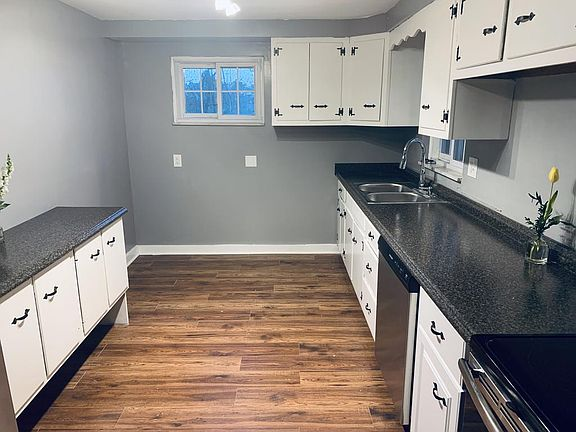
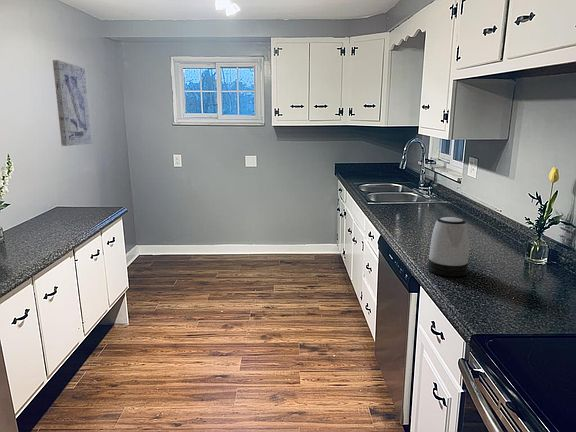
+ wall art [52,59,92,147]
+ kettle [427,216,470,277]
